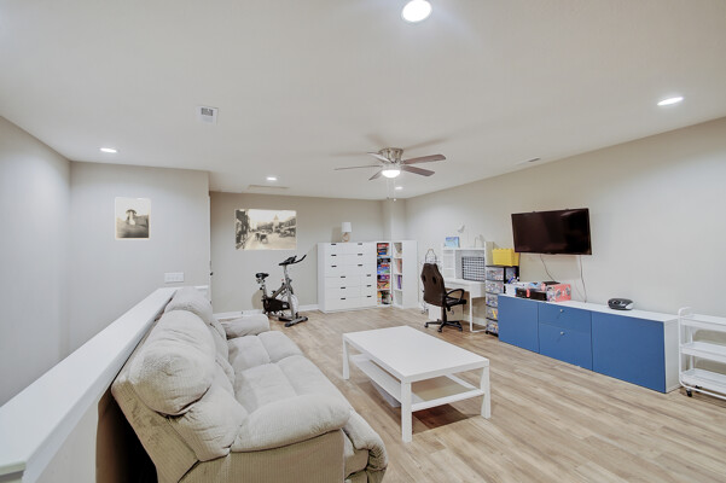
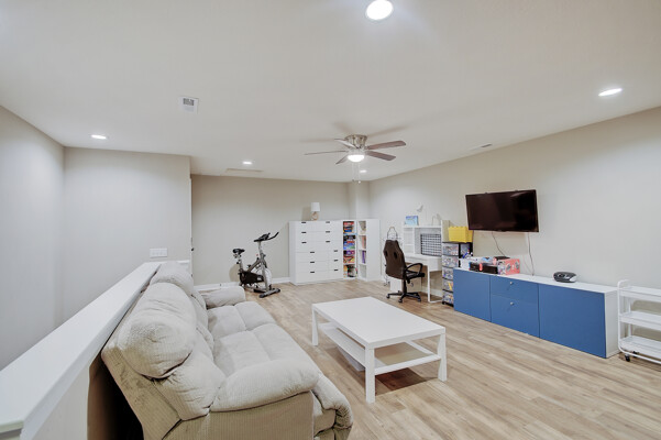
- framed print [115,197,151,240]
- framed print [234,208,297,251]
